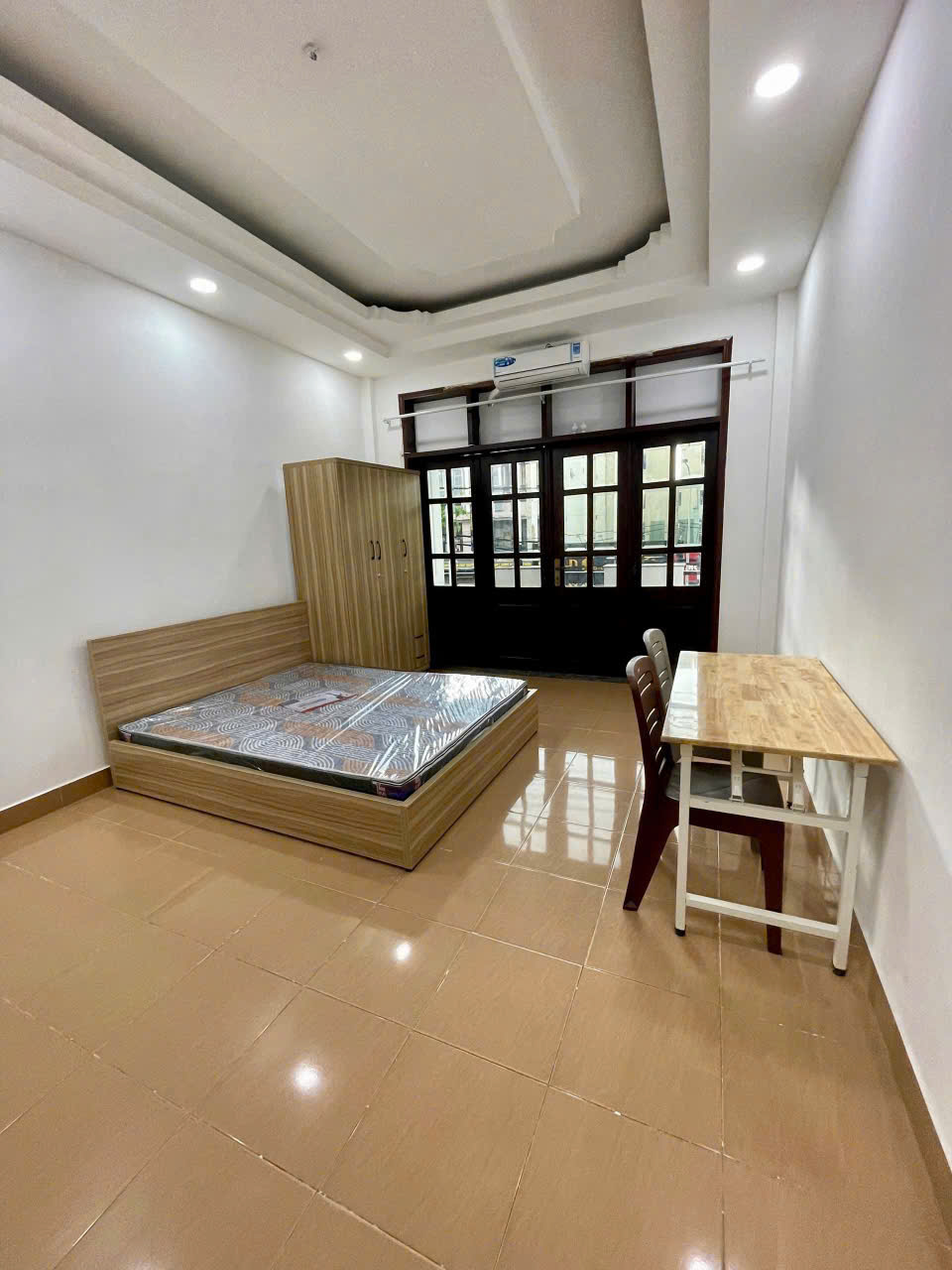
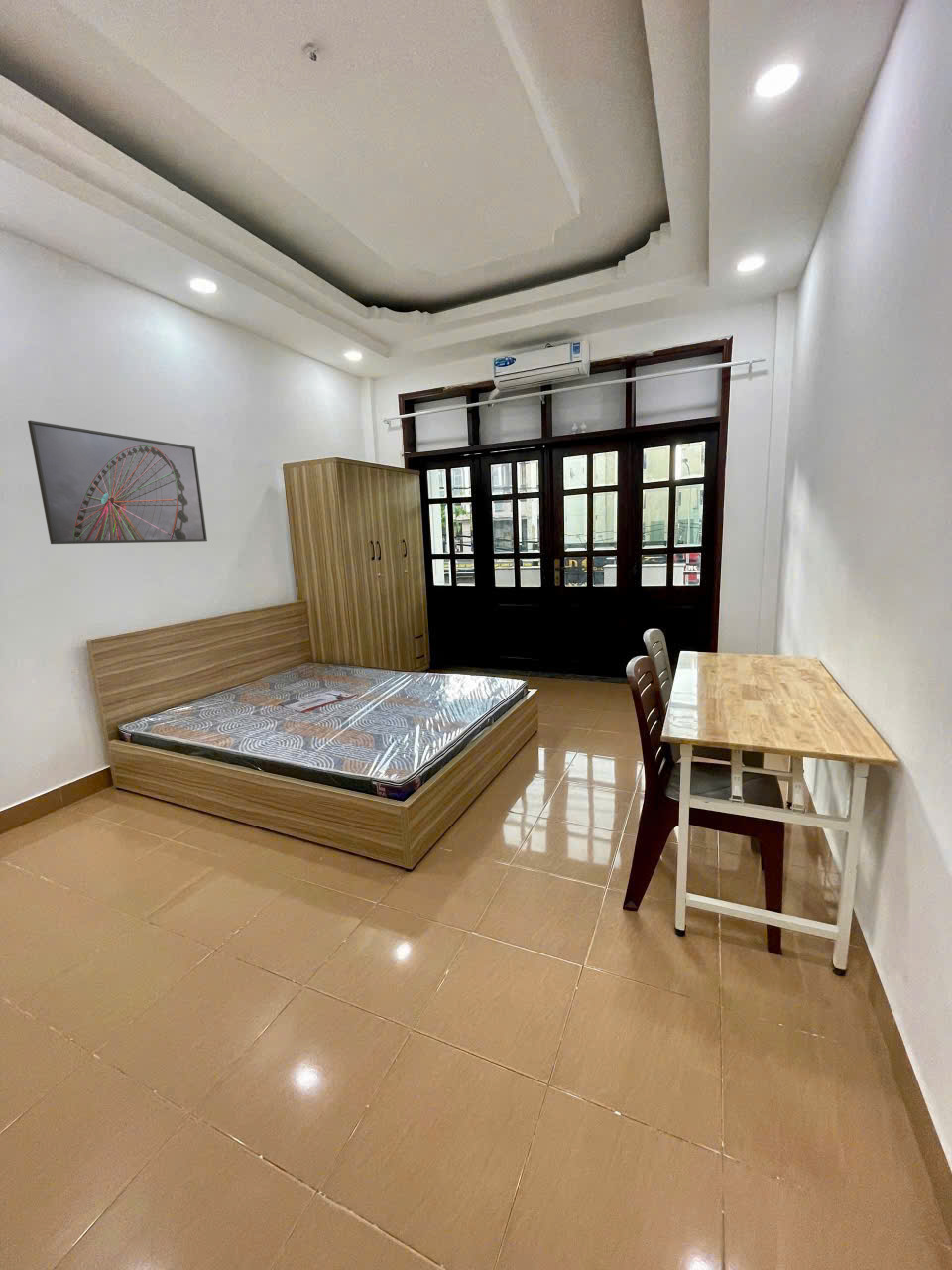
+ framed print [27,419,208,545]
